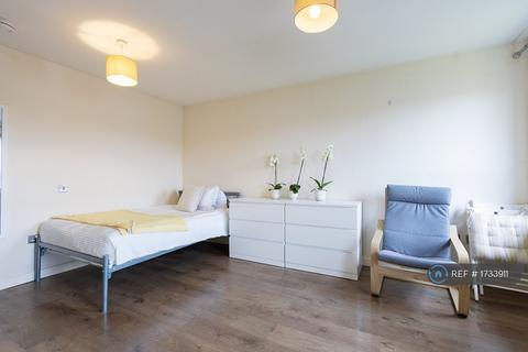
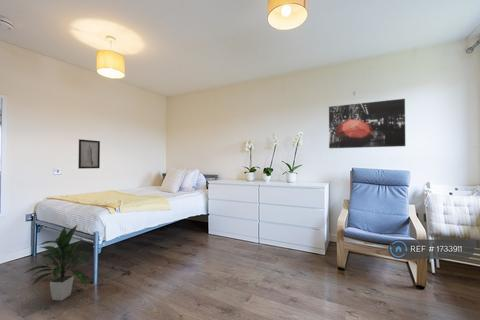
+ indoor plant [22,224,91,301]
+ wall art [328,98,406,149]
+ wall art [77,138,101,170]
